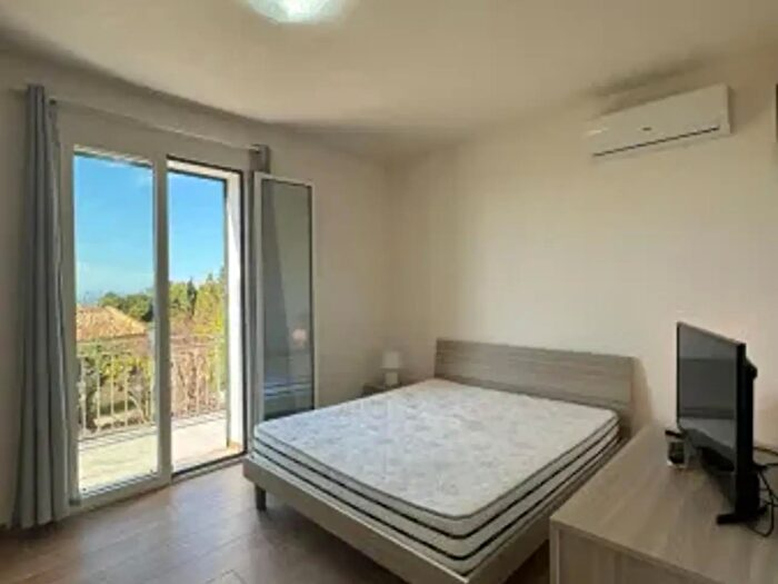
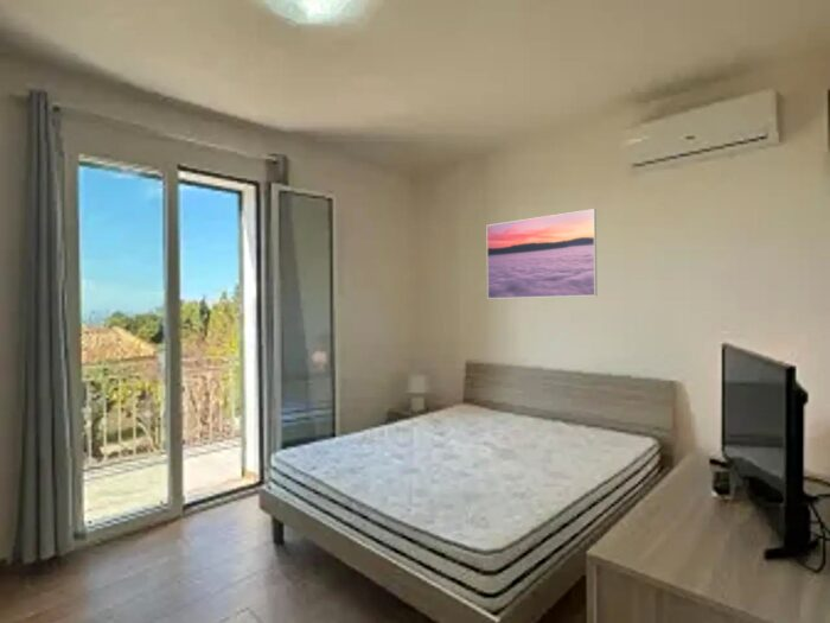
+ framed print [486,208,598,300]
